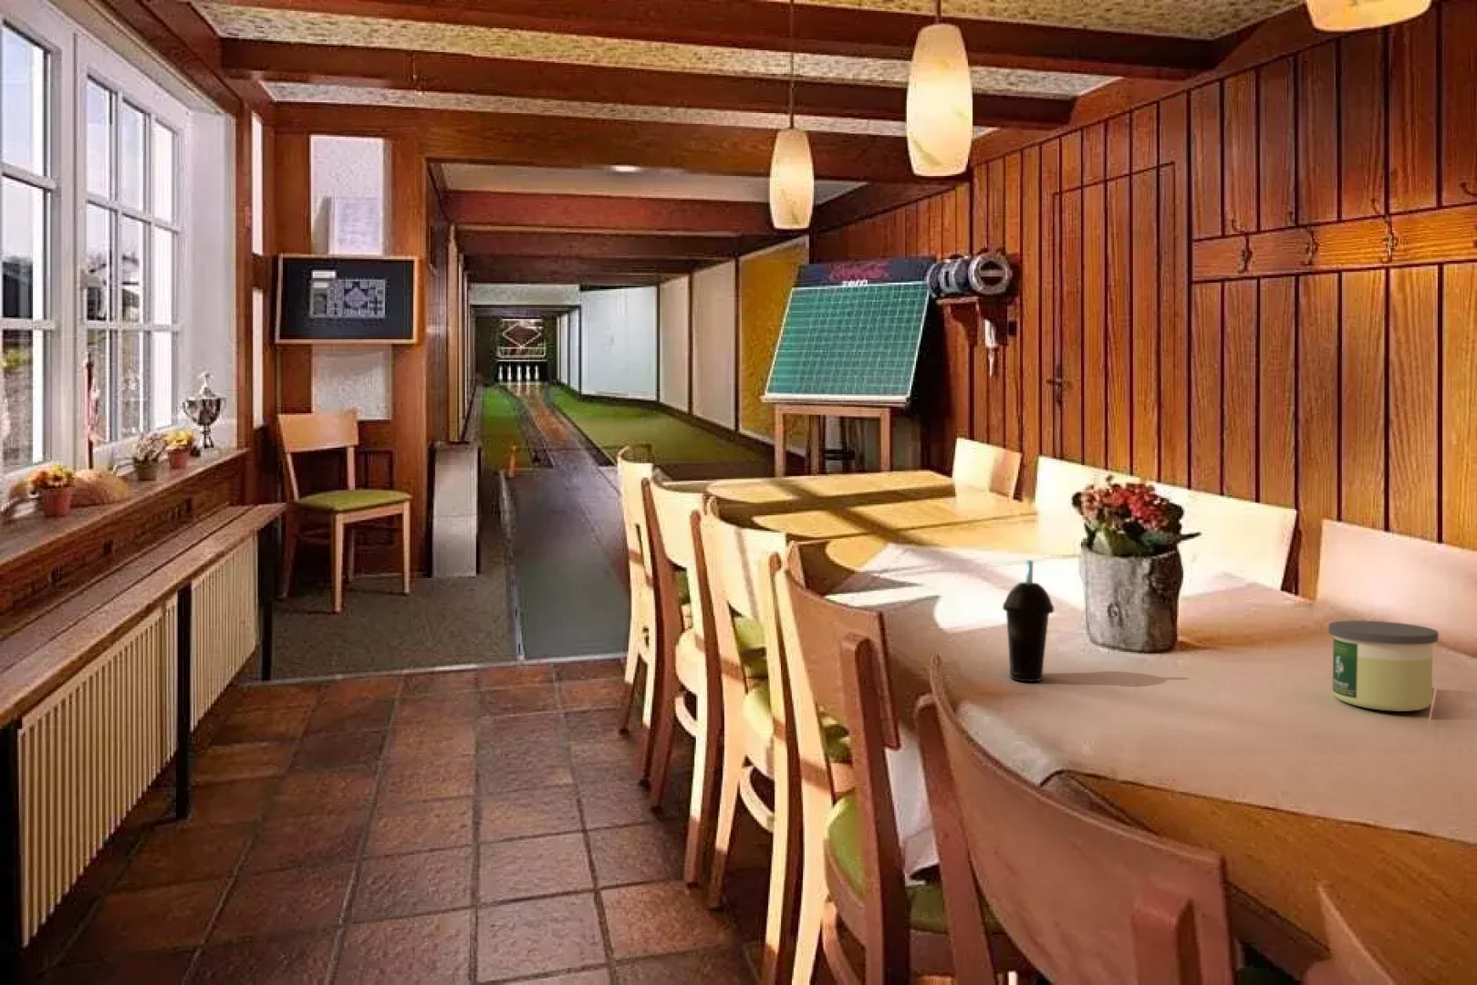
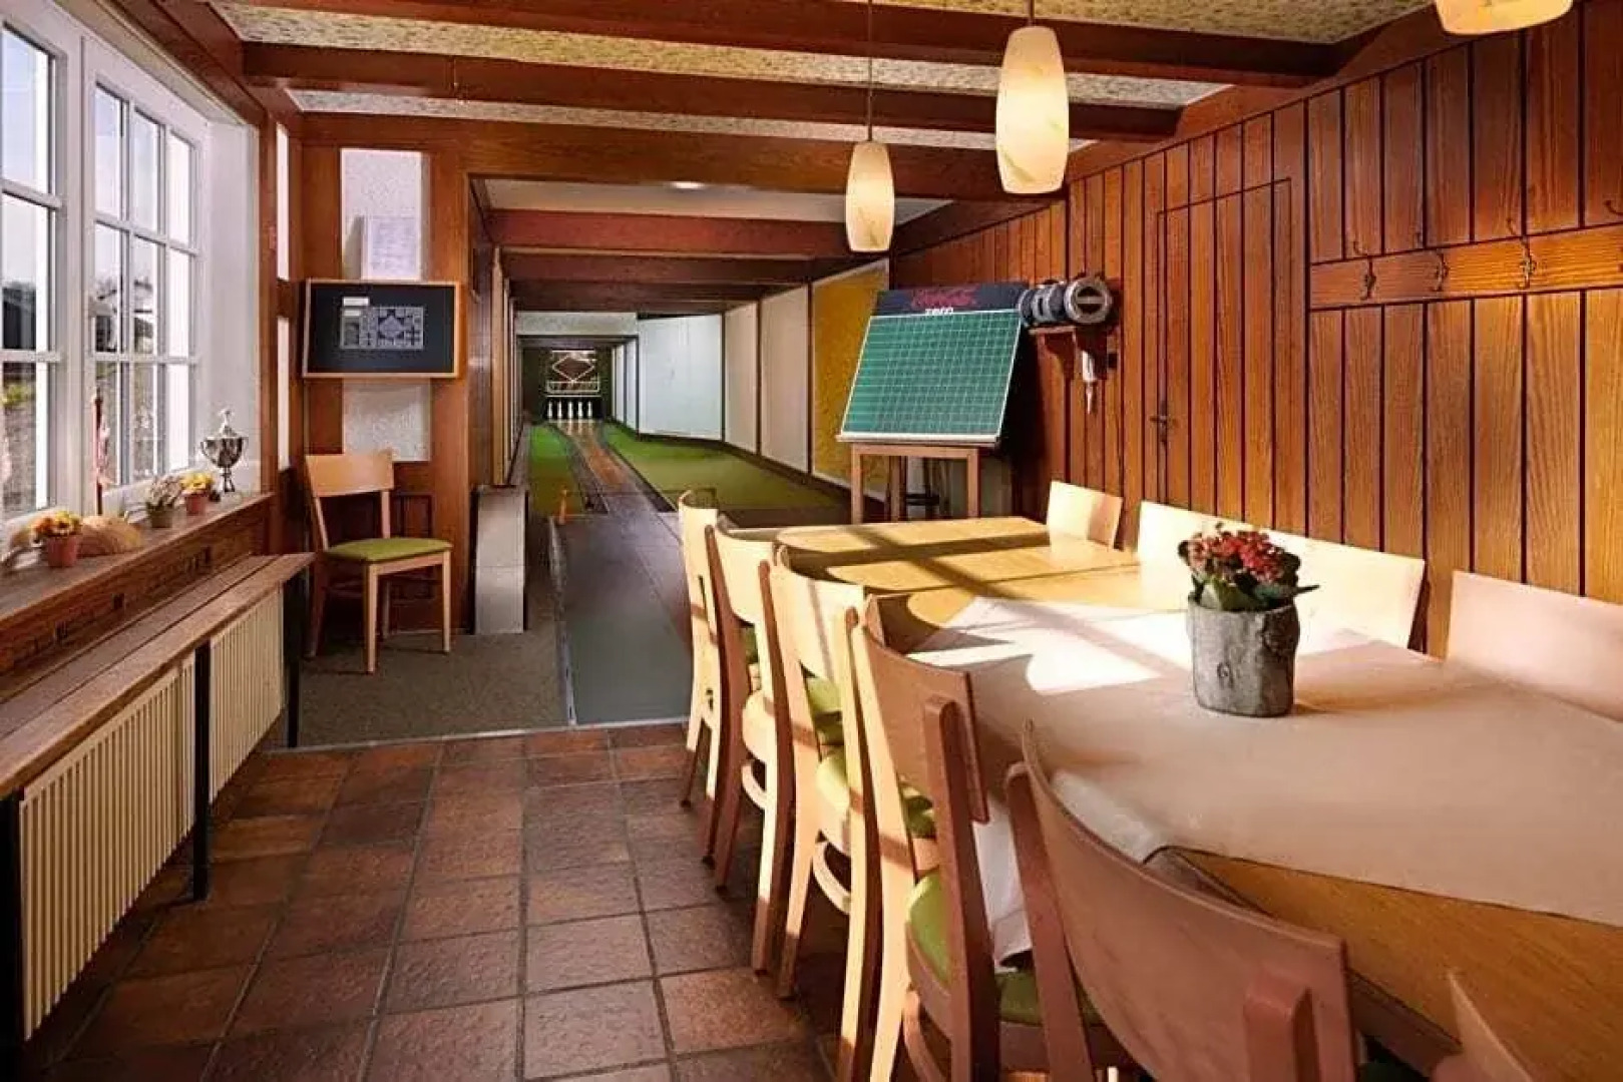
- candle [1327,619,1440,712]
- cup [1002,560,1055,683]
